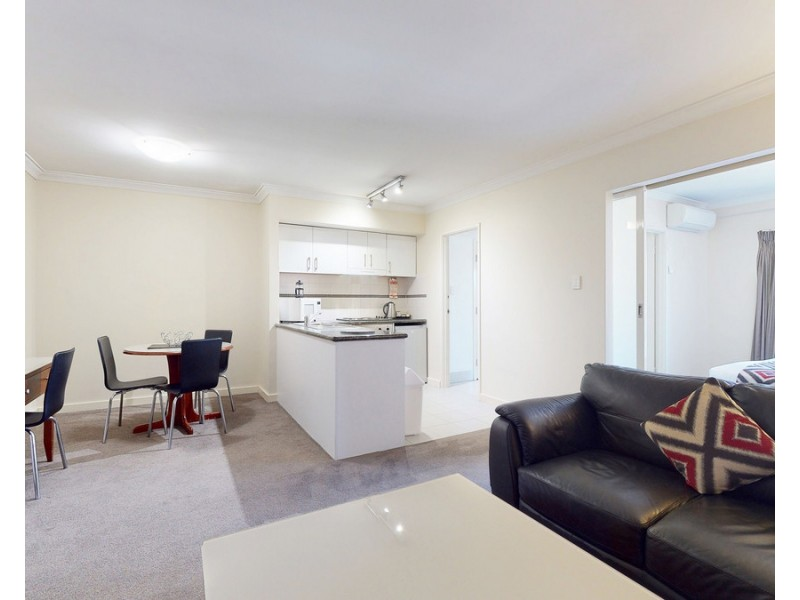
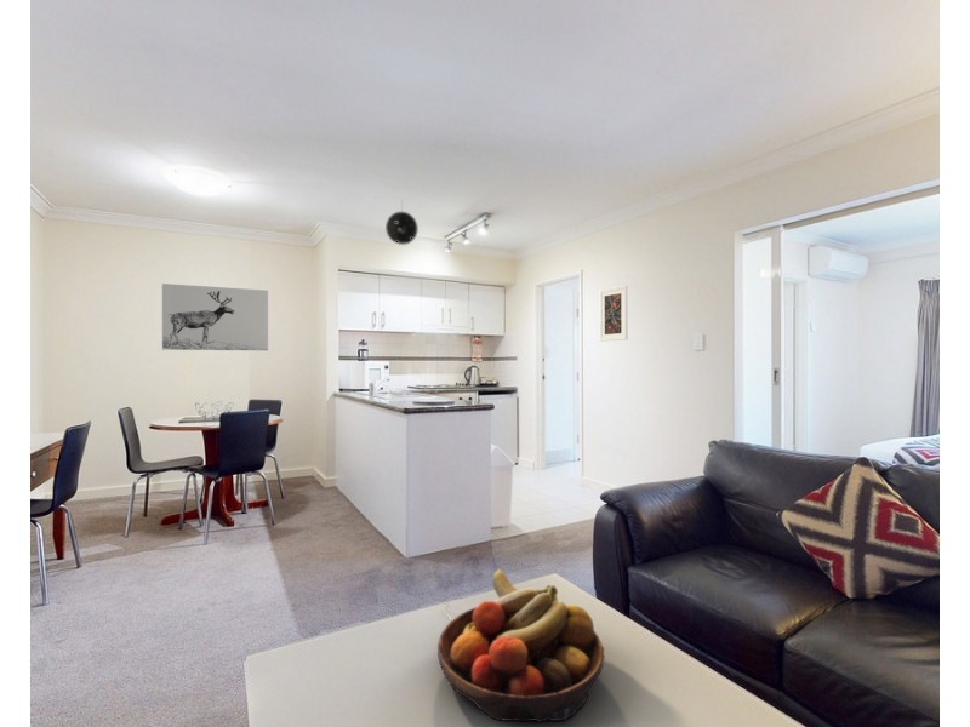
+ fruit bowl [436,567,605,723]
+ wall art [161,282,269,351]
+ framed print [599,285,629,343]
+ pendant light [384,198,420,246]
